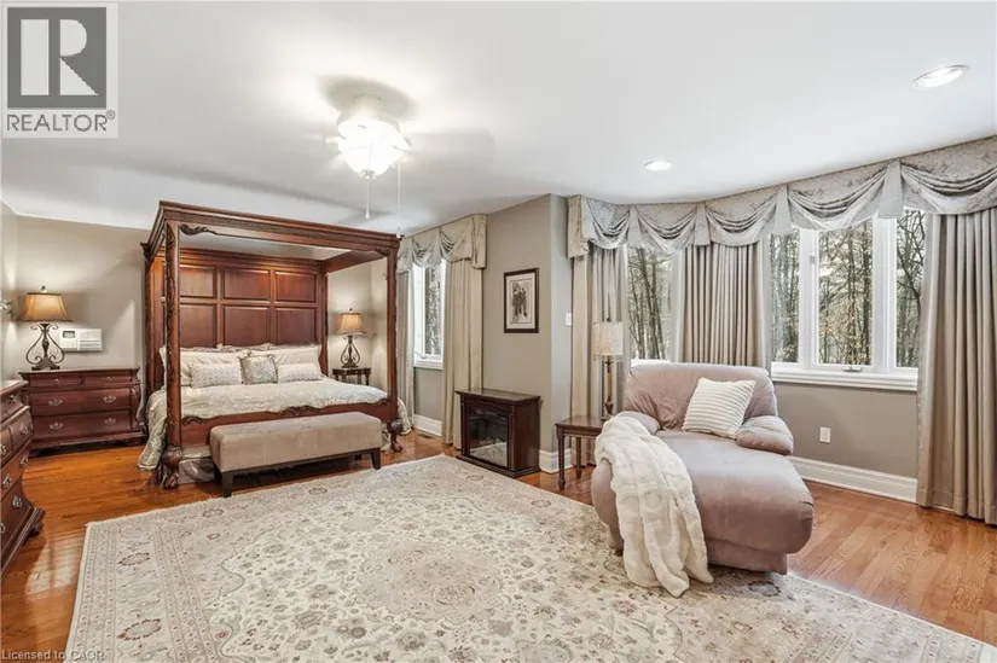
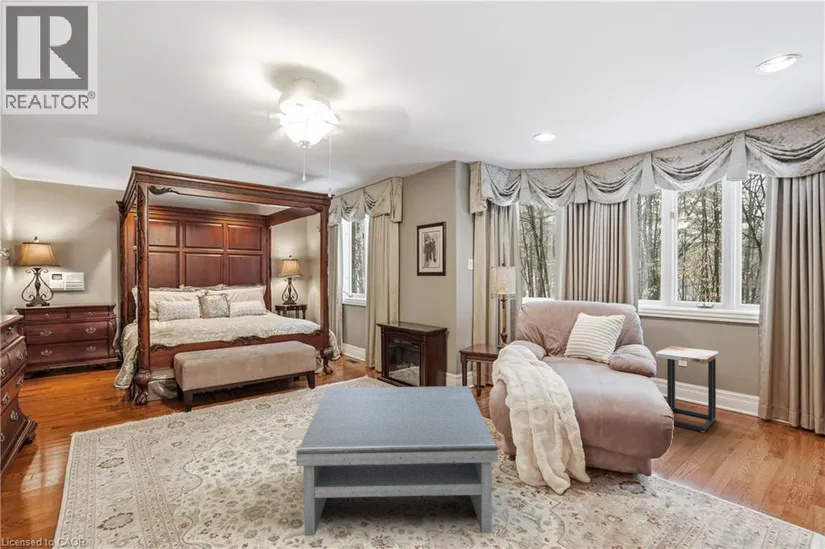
+ side table [655,345,720,433]
+ coffee table [295,385,499,536]
